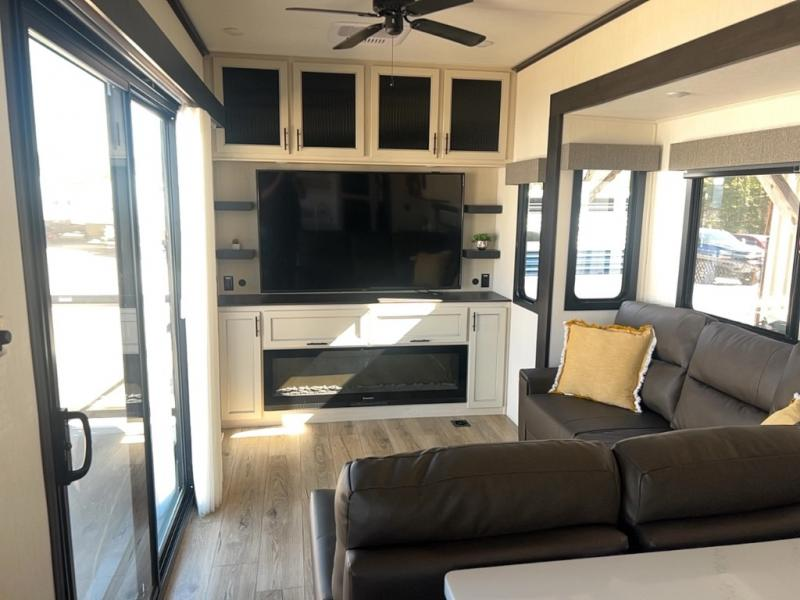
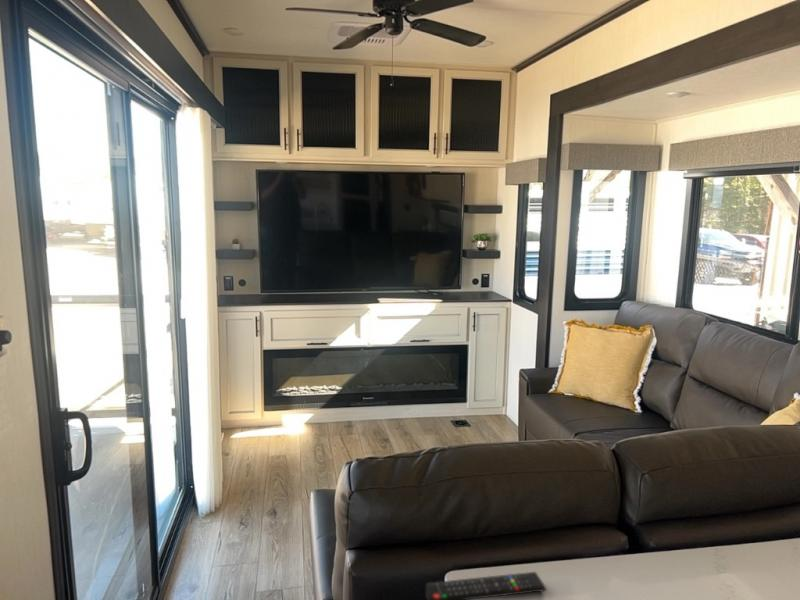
+ remote control [425,571,547,600]
